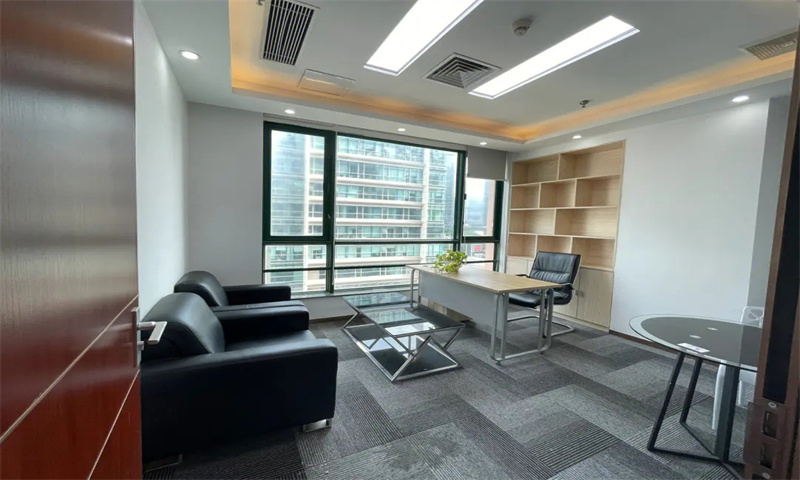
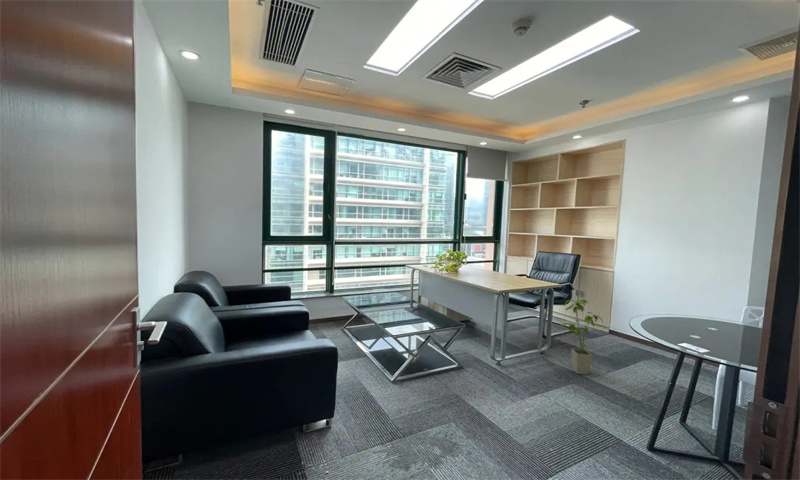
+ house plant [560,298,604,376]
